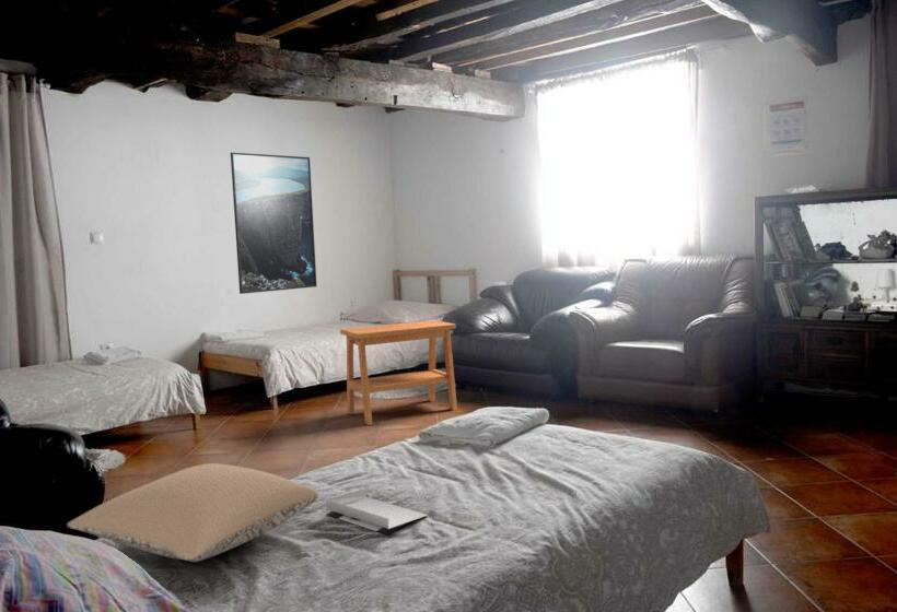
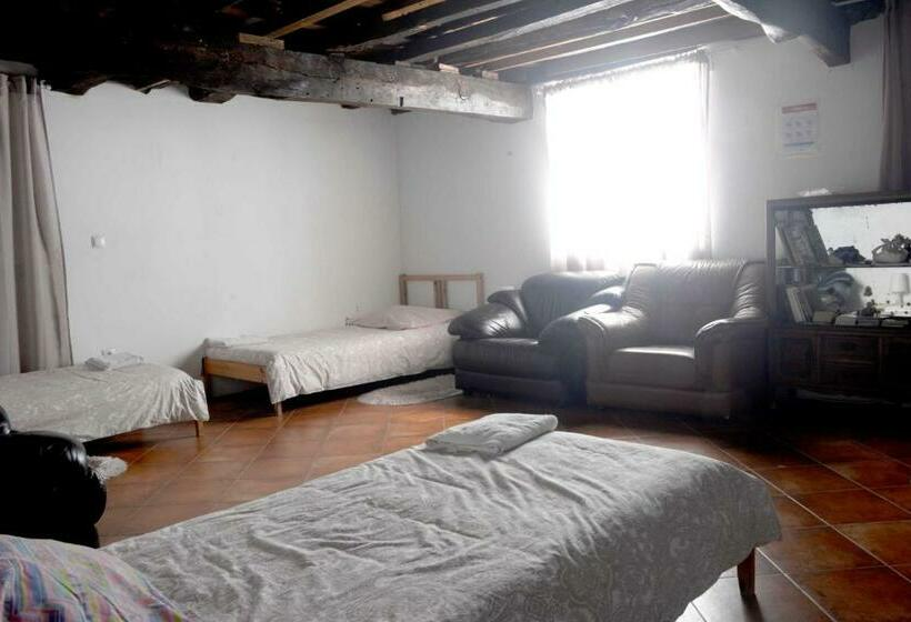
- side table [339,319,458,426]
- book [325,487,429,536]
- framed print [230,152,318,295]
- pillow [66,462,319,563]
